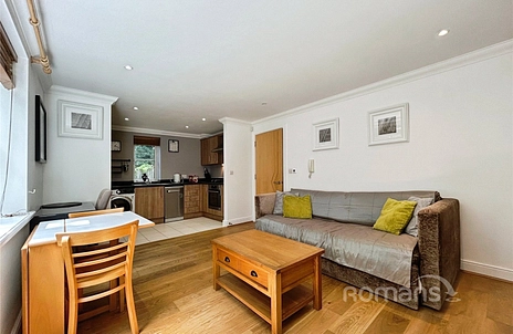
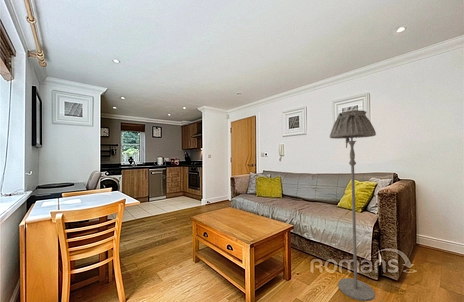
+ floor lamp [329,109,377,302]
